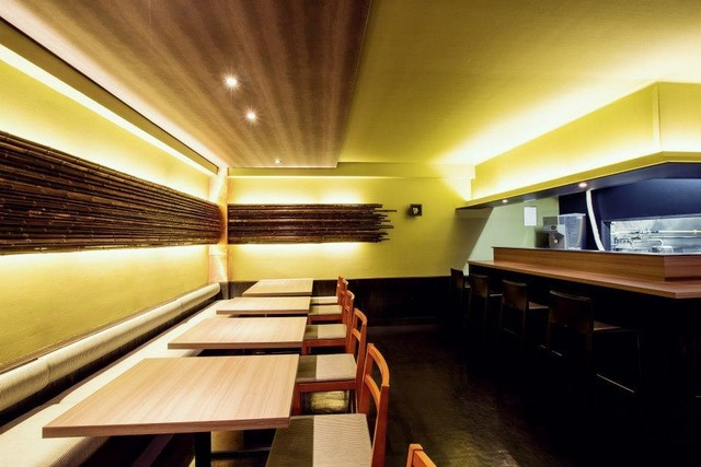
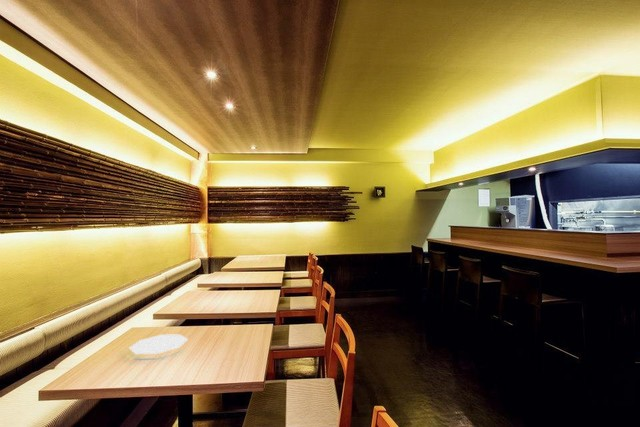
+ plate [128,333,189,355]
